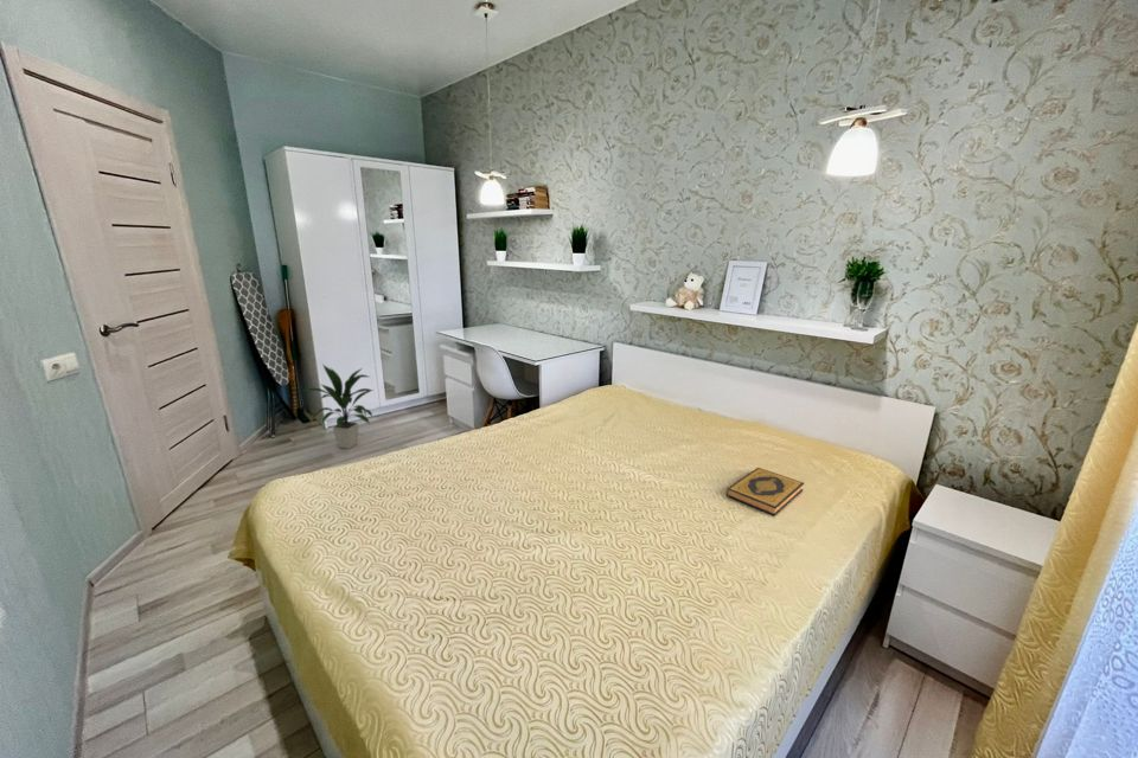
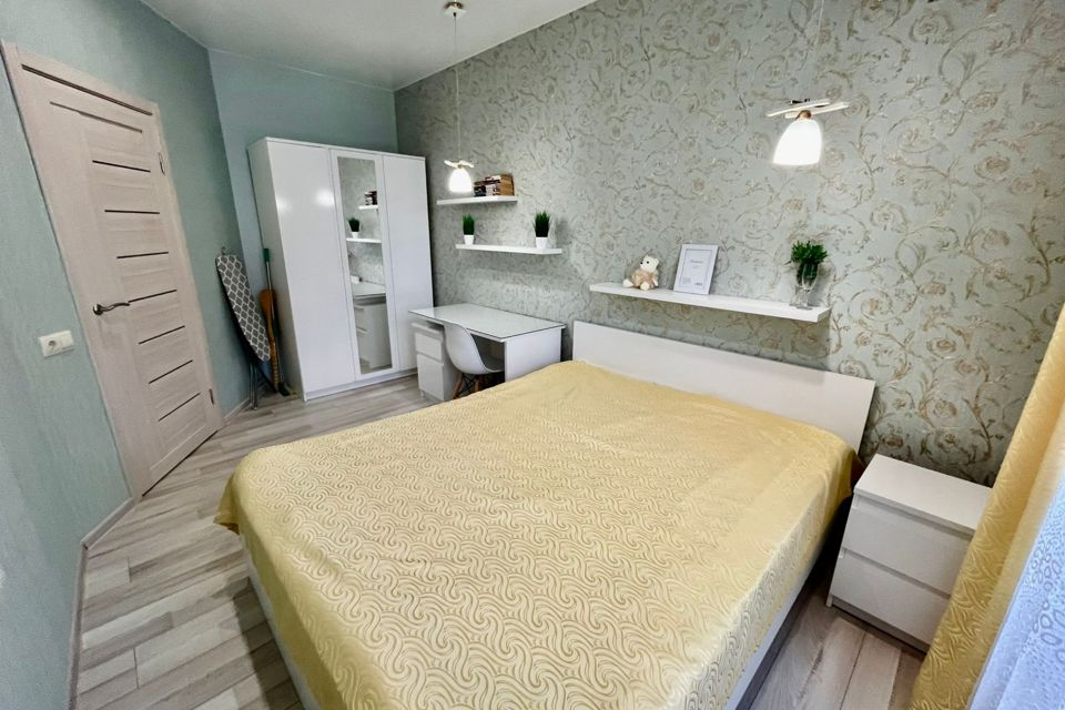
- indoor plant [301,362,375,450]
- hardback book [725,467,805,516]
